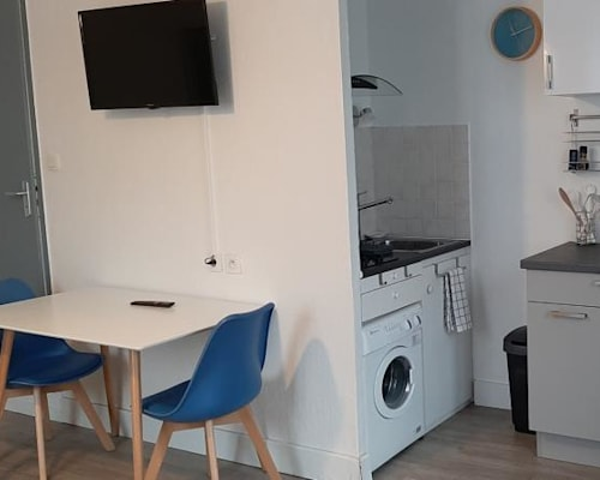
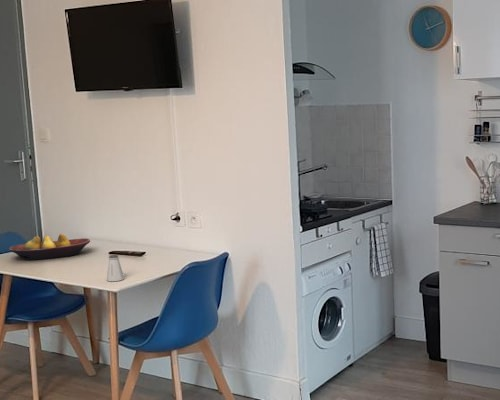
+ saltshaker [106,254,125,282]
+ fruit bowl [8,233,91,261]
